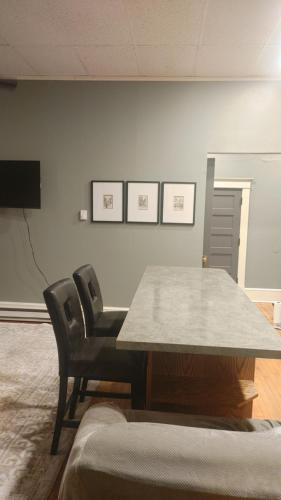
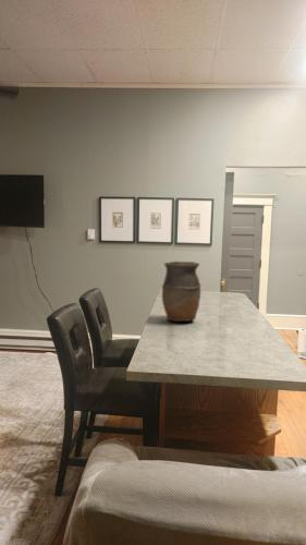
+ vase [161,261,201,323]
